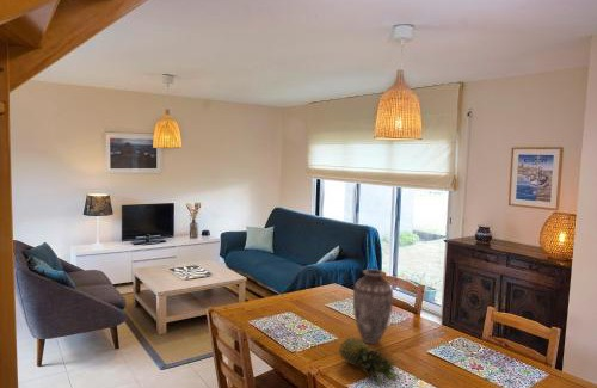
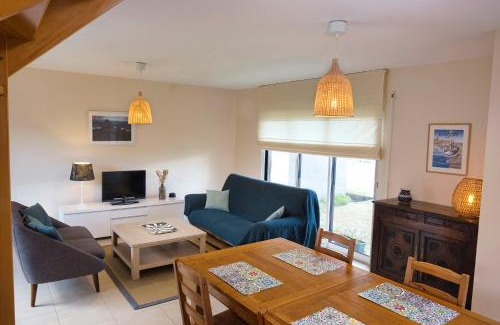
- vase [352,269,394,345]
- fruit [338,337,400,387]
